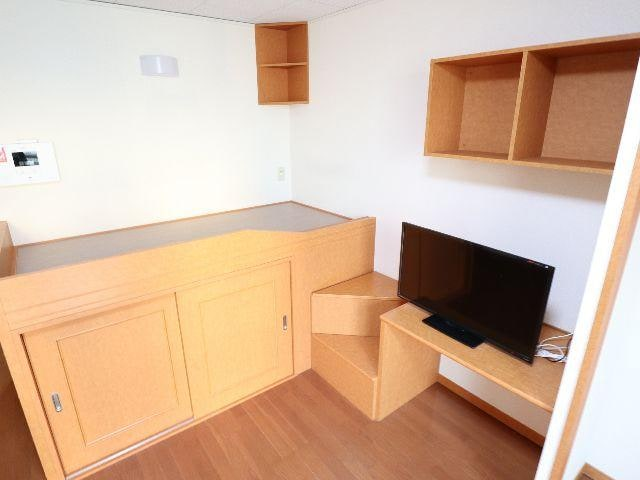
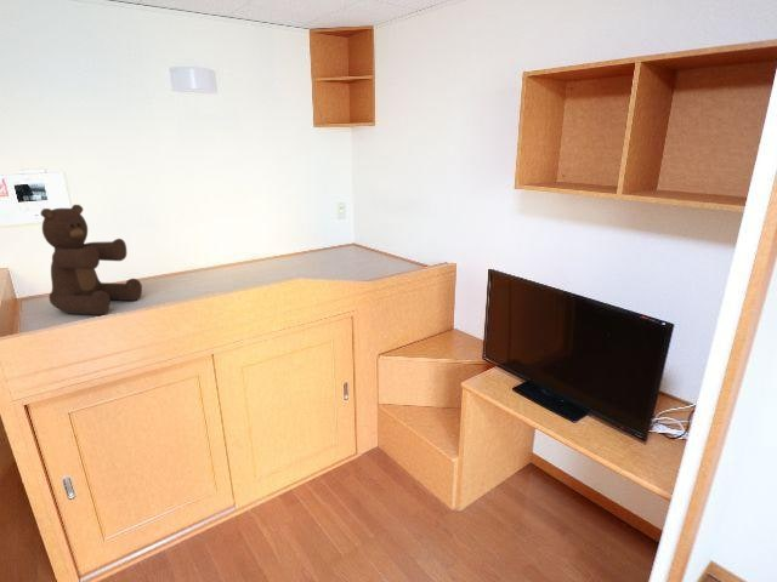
+ teddy bear [40,204,143,316]
